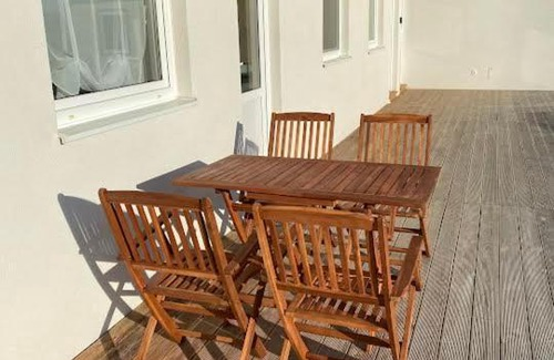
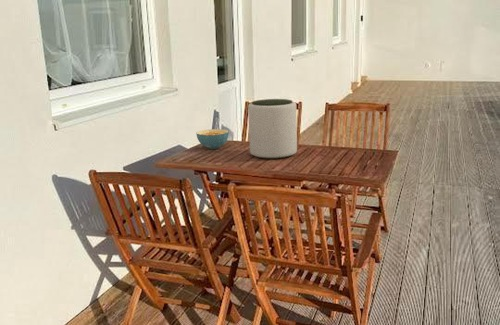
+ cereal bowl [195,128,230,150]
+ plant pot [247,98,298,160]
